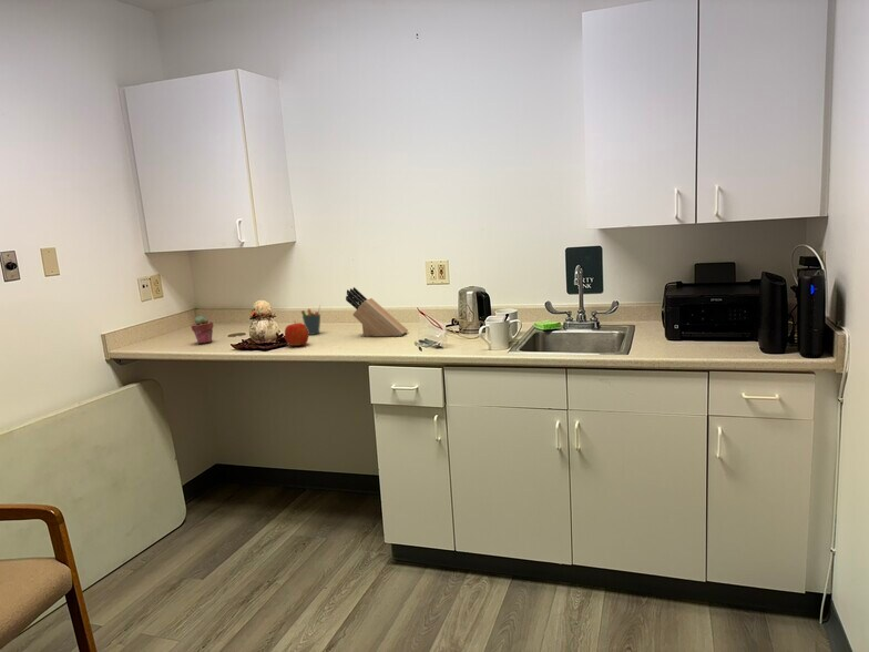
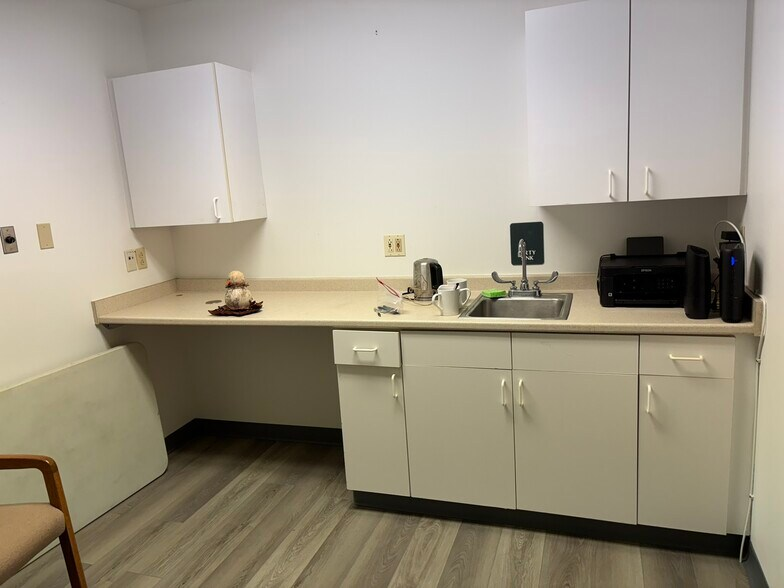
- knife block [345,286,409,337]
- pen holder [300,304,321,336]
- apple [284,322,309,347]
- potted succulent [190,315,214,345]
